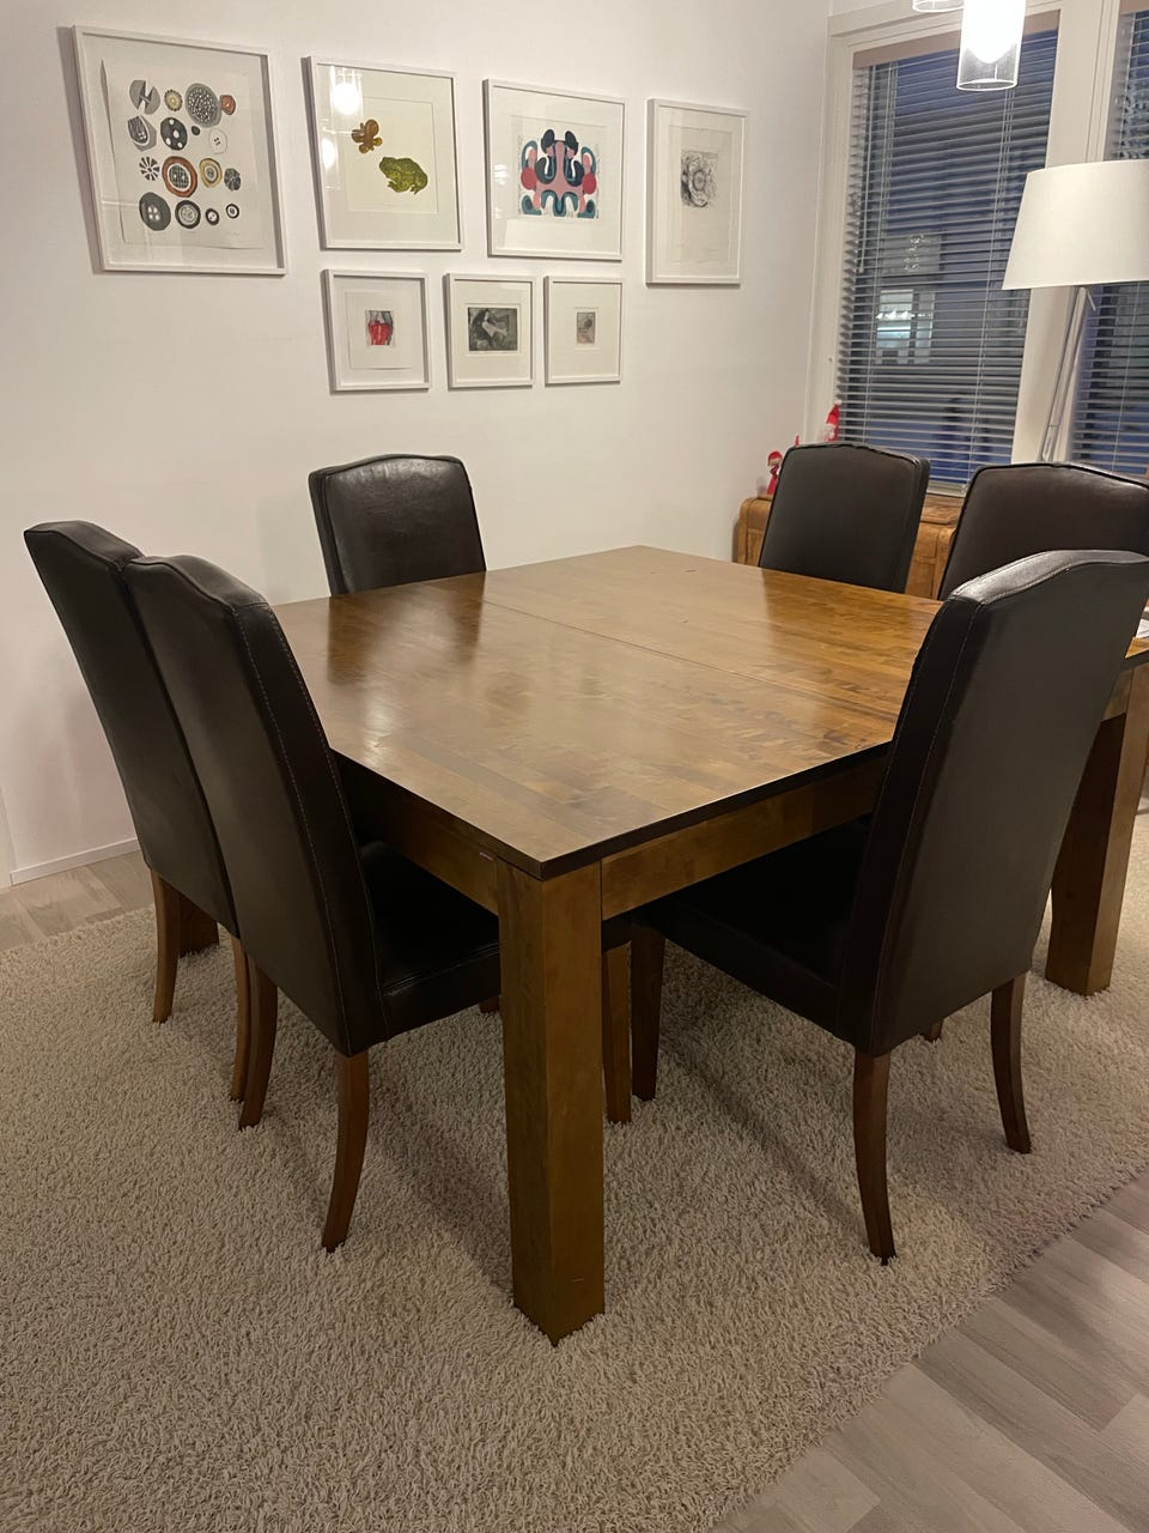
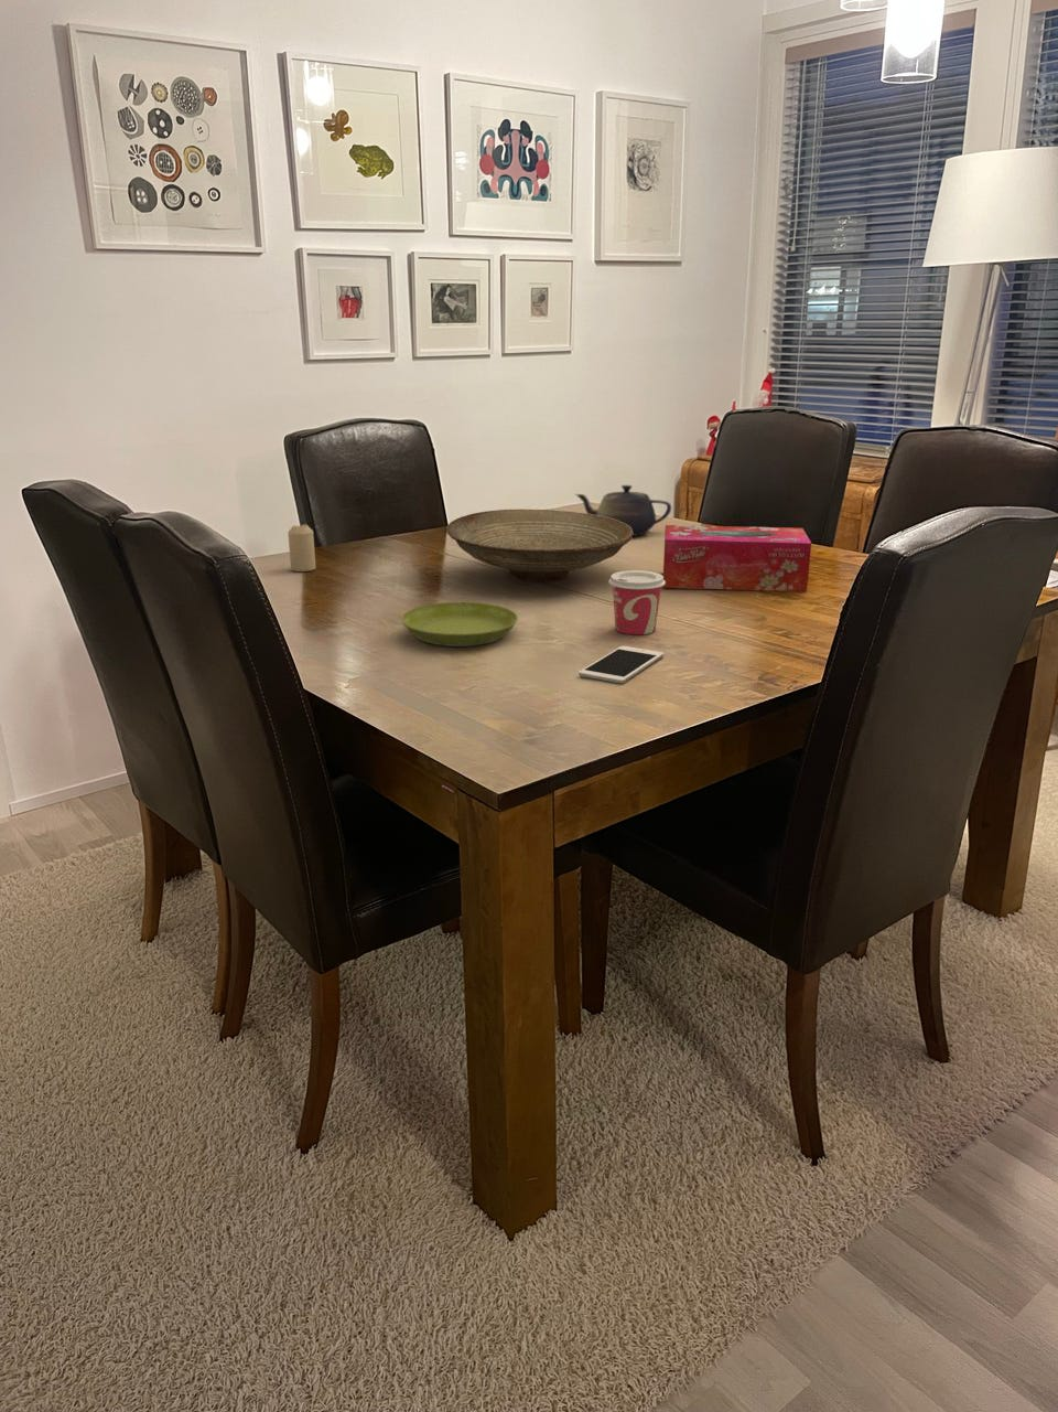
+ tissue box [662,524,812,593]
+ decorative bowl [446,508,633,583]
+ teapot [575,485,673,537]
+ cup [607,569,666,636]
+ saucer [400,601,519,647]
+ candle [287,523,317,573]
+ cell phone [578,645,665,684]
